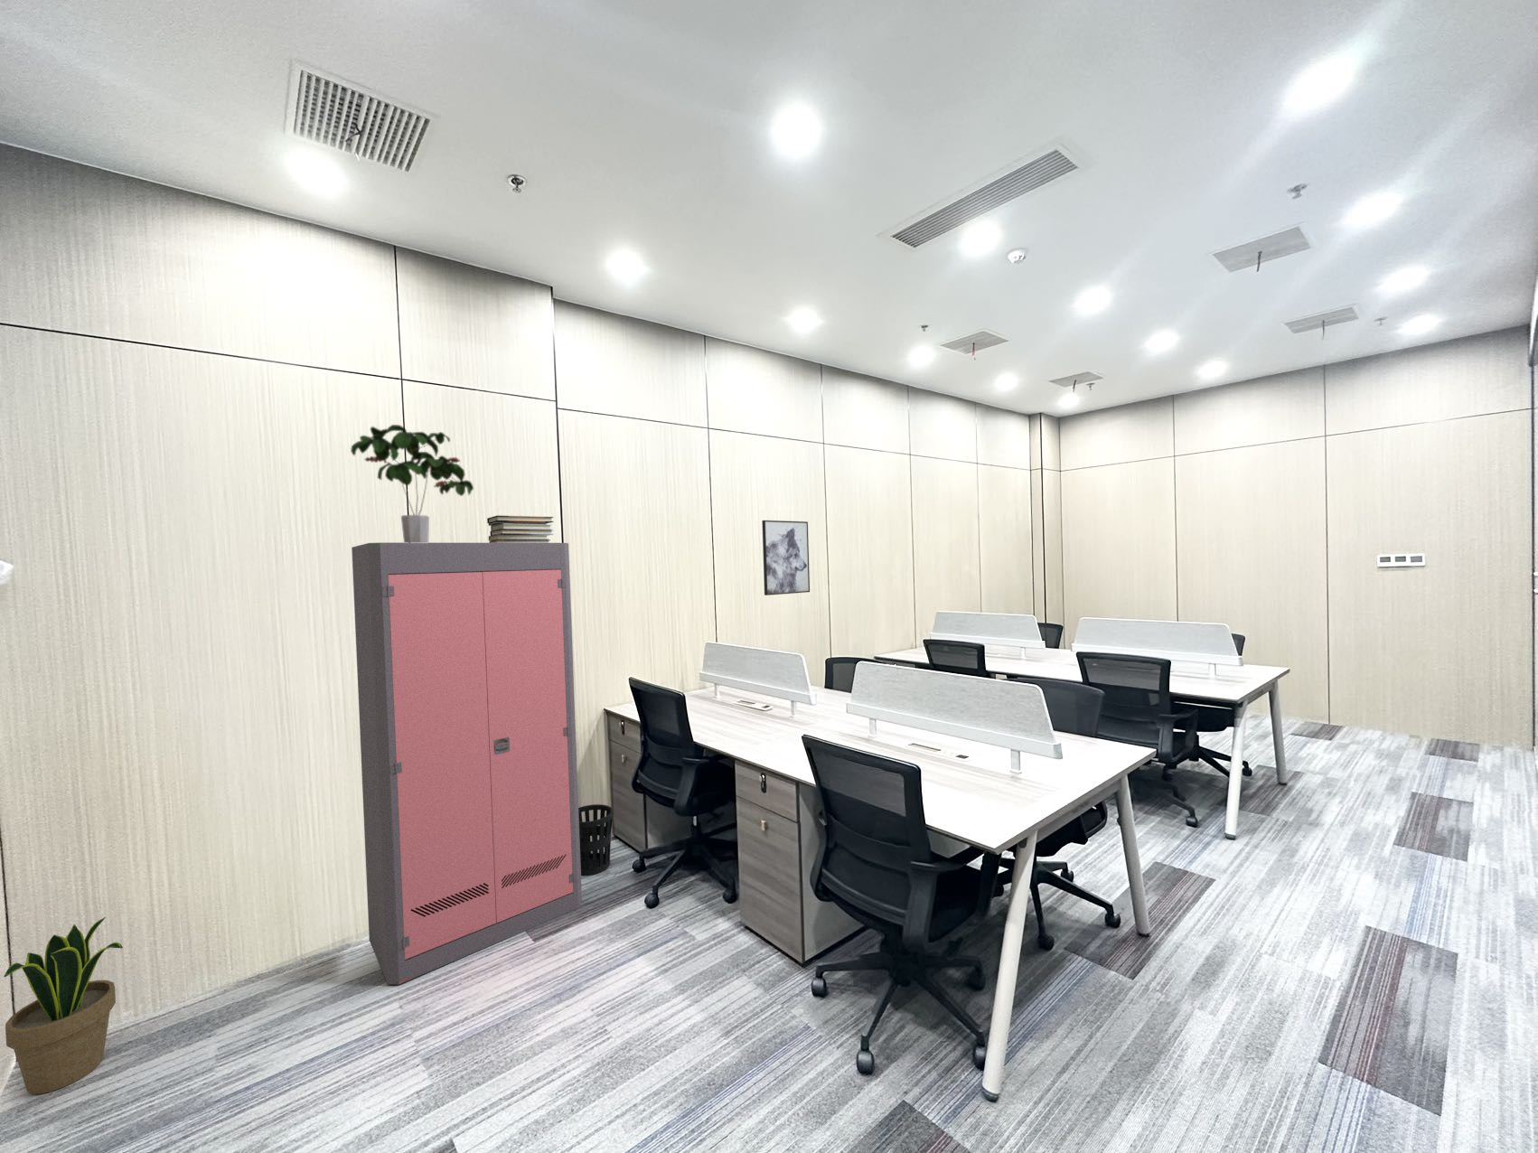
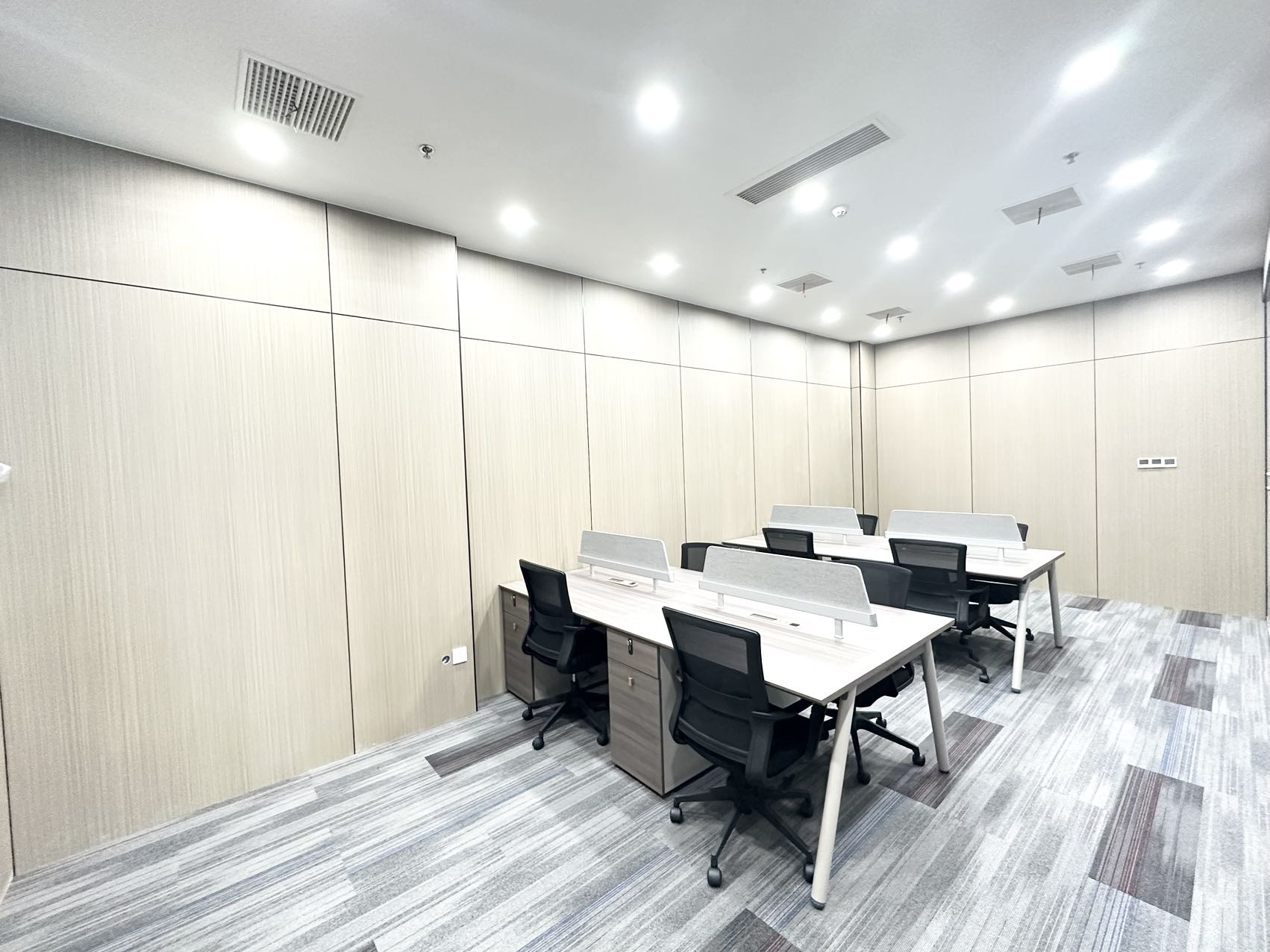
- wastebasket [579,803,614,876]
- wall art [761,520,810,596]
- potted plant [2,917,124,1095]
- storage cabinet [351,541,583,985]
- book stack [486,515,555,543]
- potted plant [350,424,475,543]
